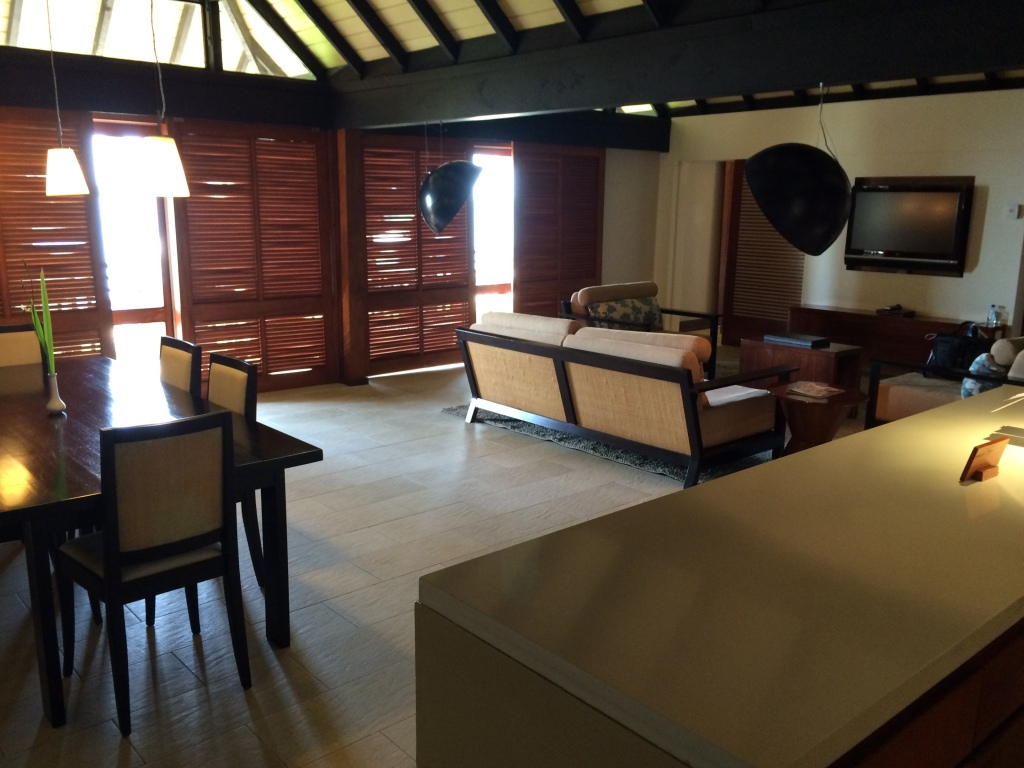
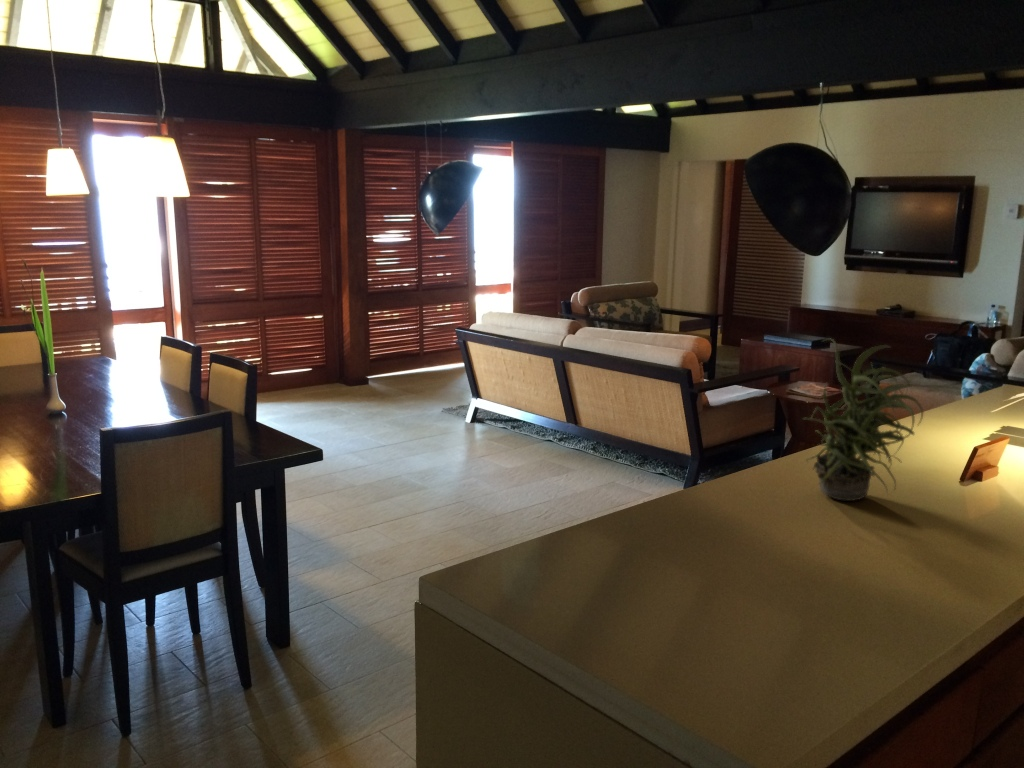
+ potted plant [801,337,924,502]
